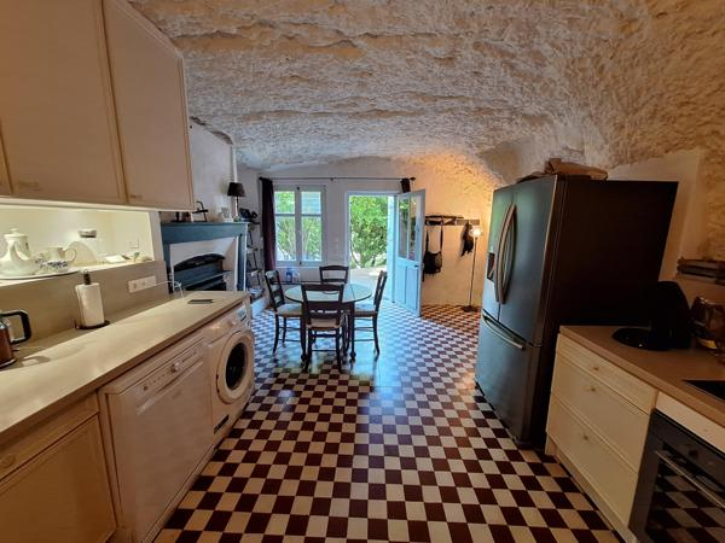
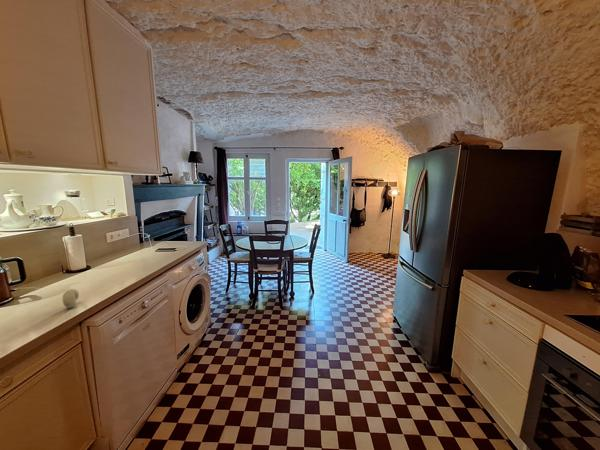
+ fruit [62,288,80,309]
